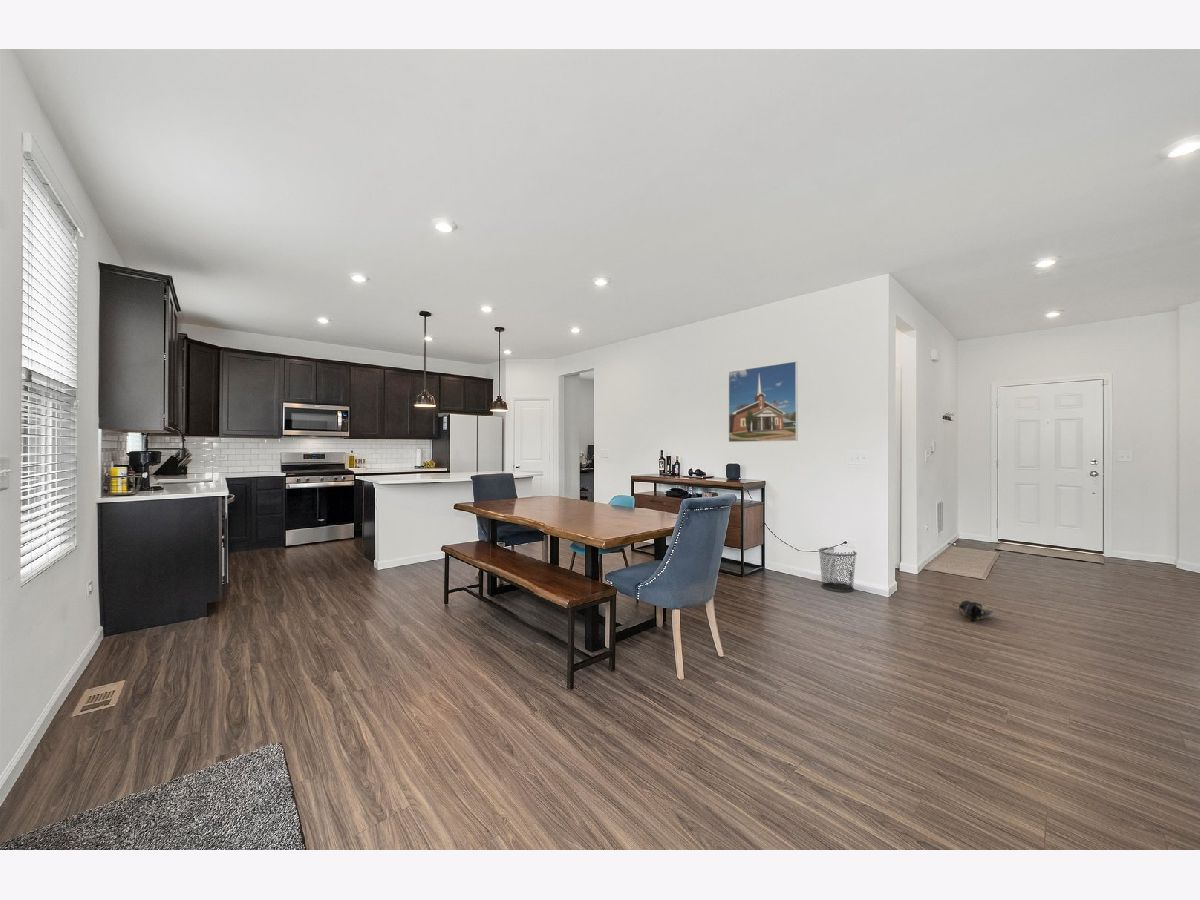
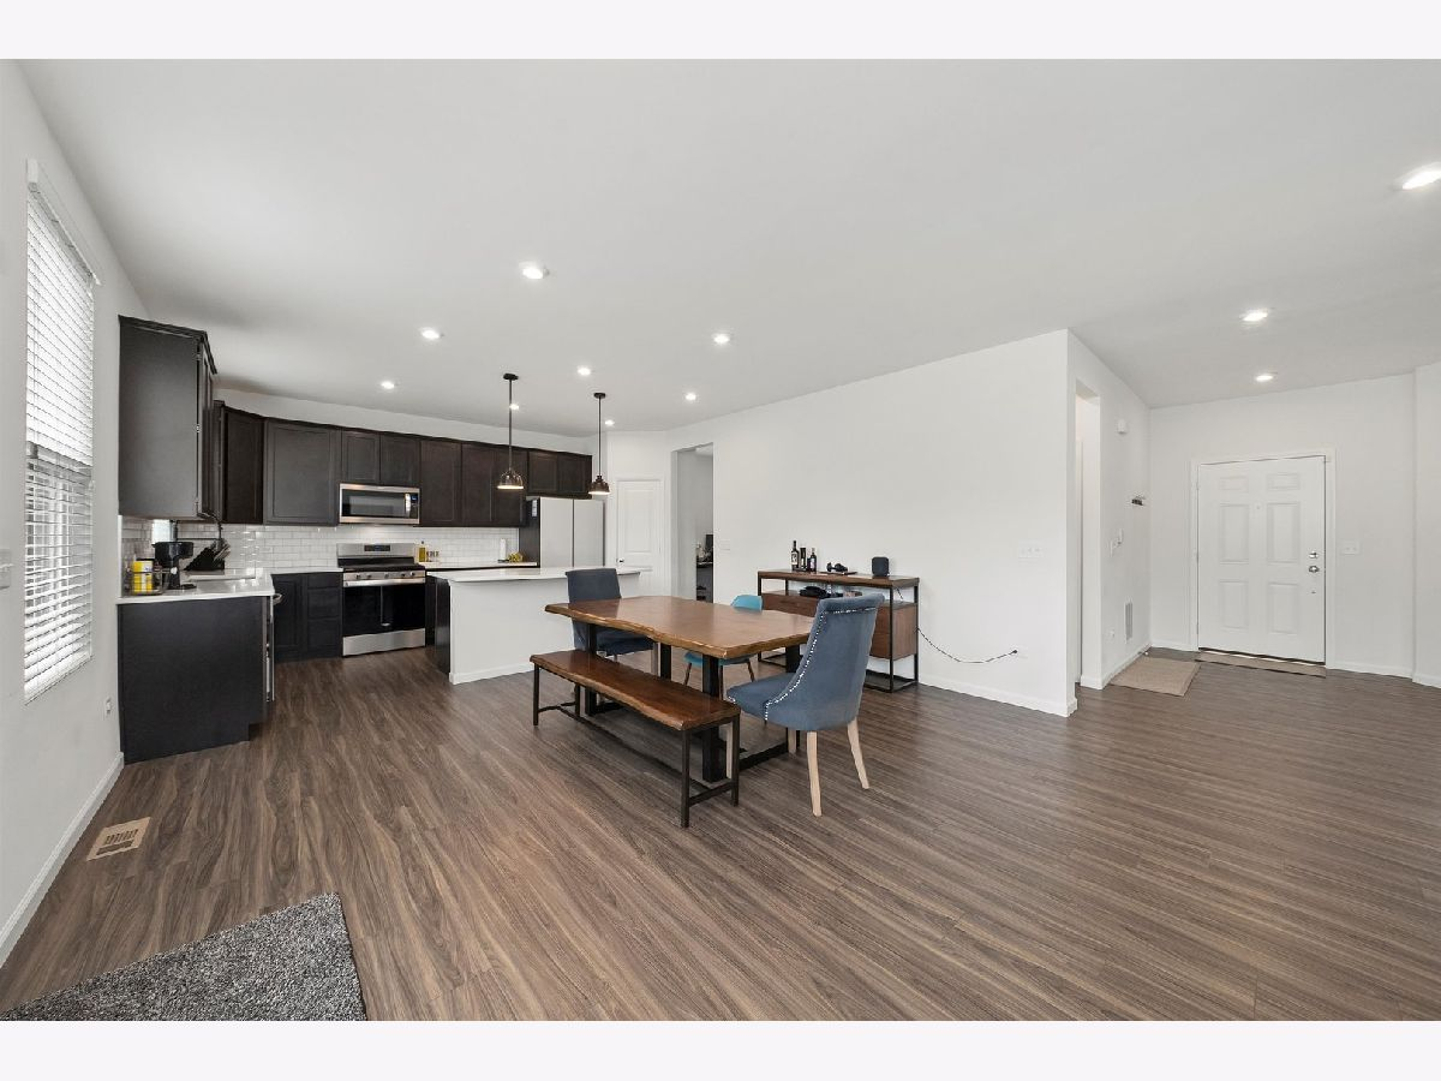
- waste bin [817,547,858,593]
- shoe [952,599,993,622]
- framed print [728,360,799,443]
